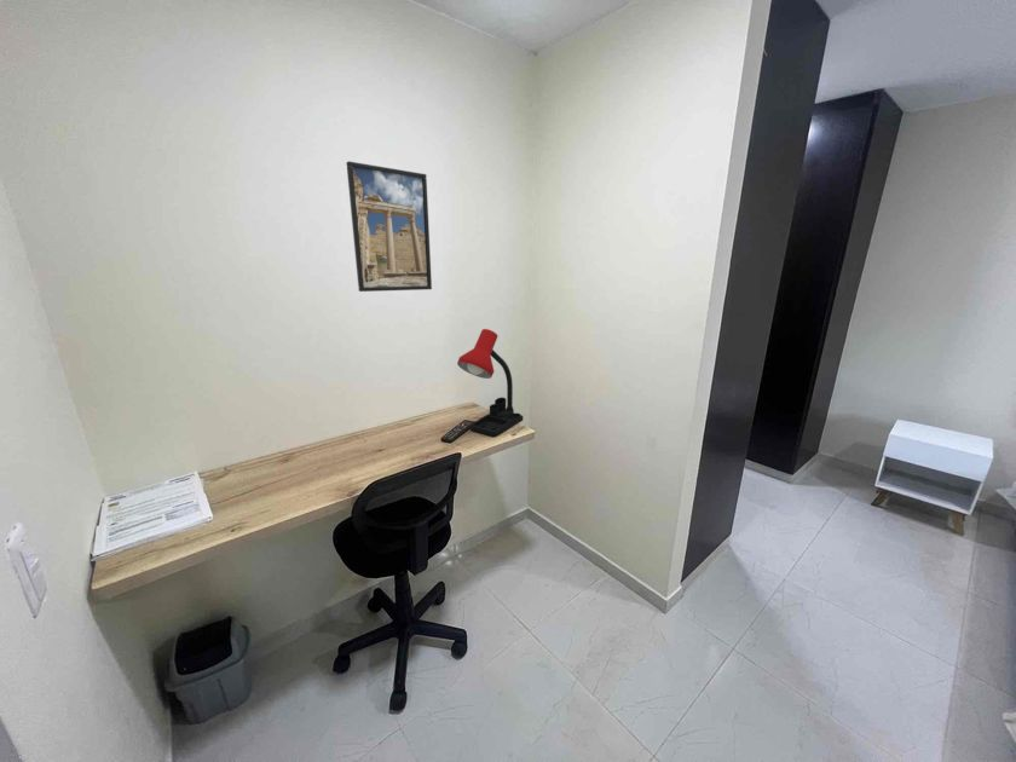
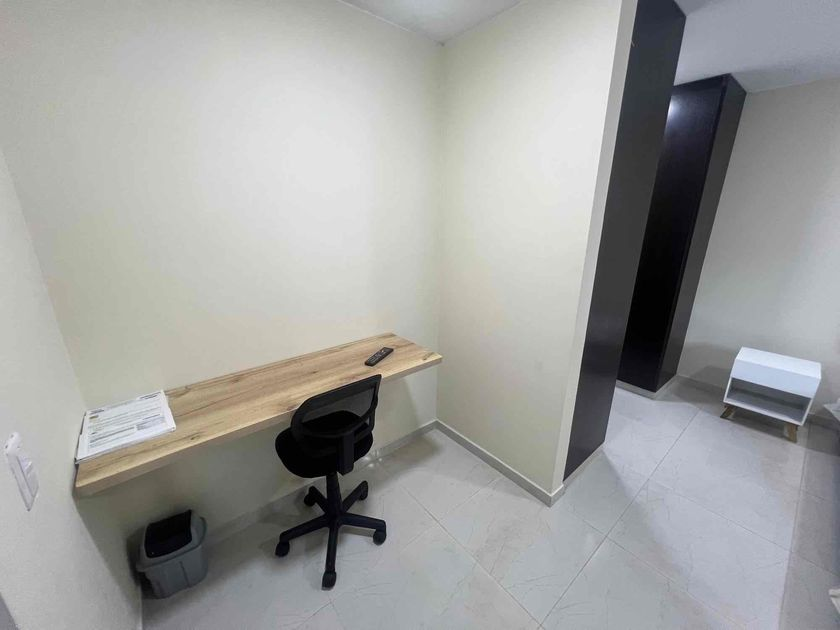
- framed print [346,160,433,293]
- desk lamp [456,328,525,438]
